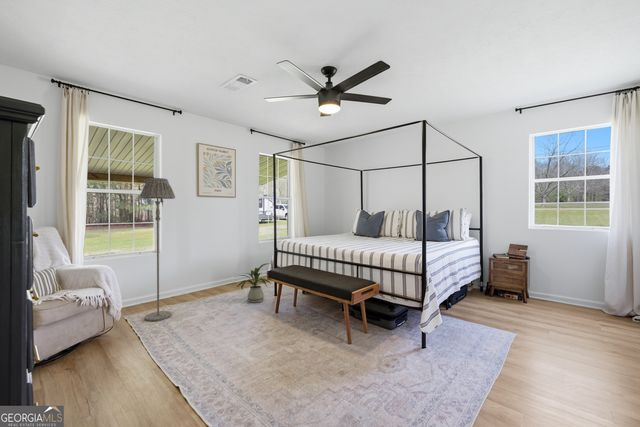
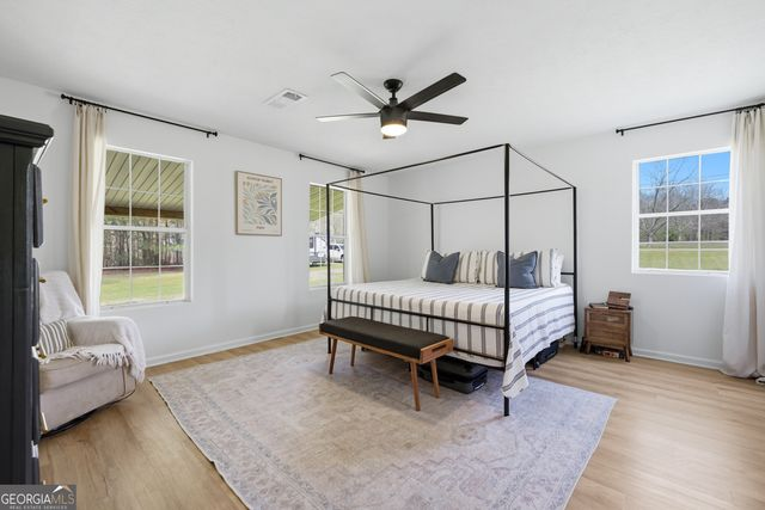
- house plant [235,262,272,304]
- floor lamp [139,177,176,322]
